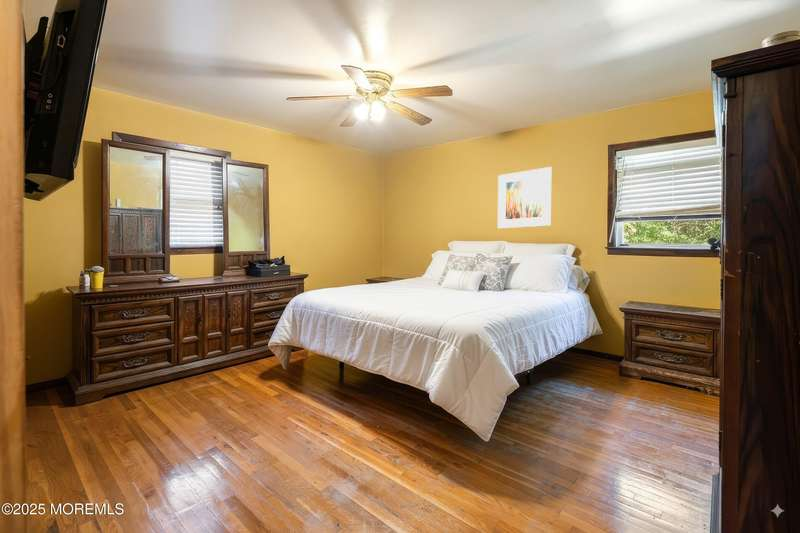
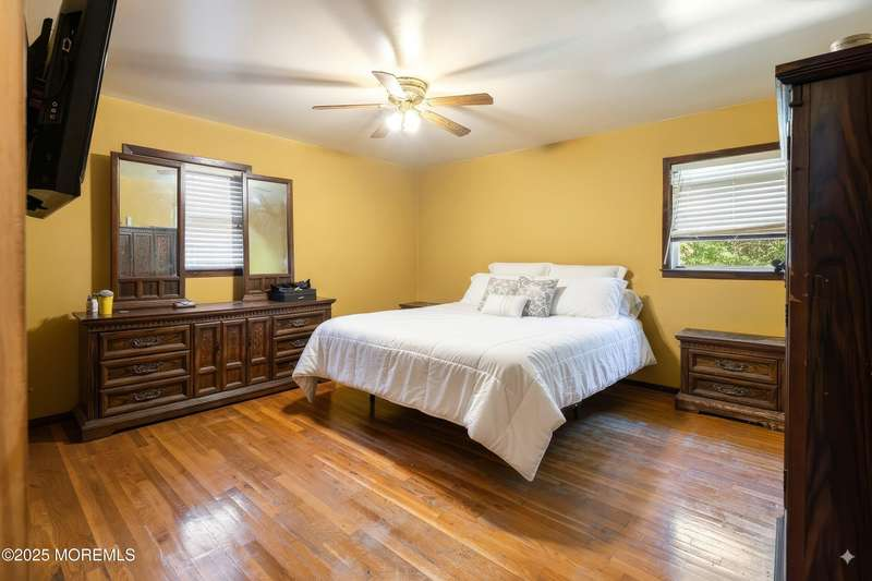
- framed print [497,166,552,229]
